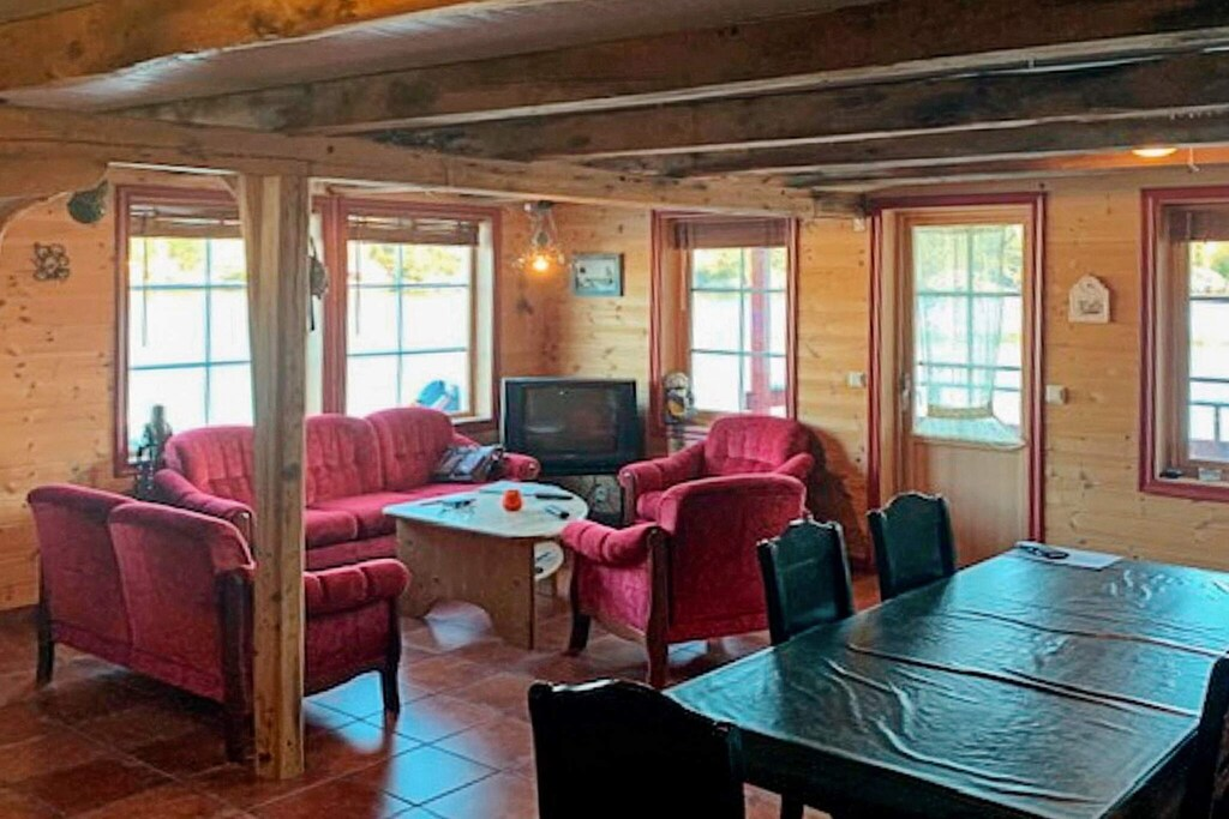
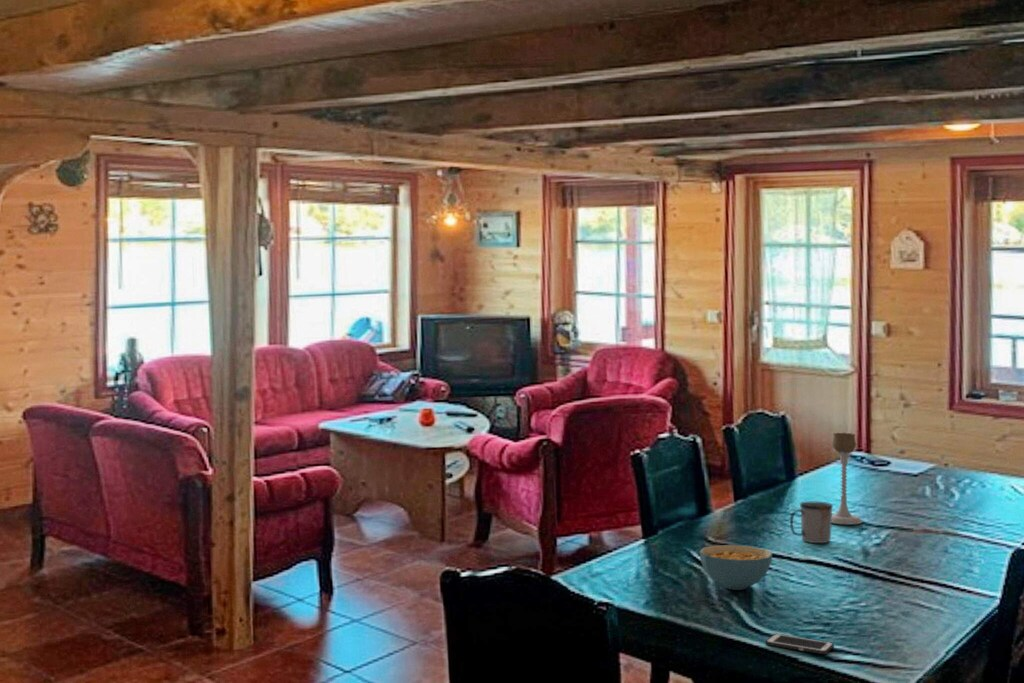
+ cereal bowl [698,544,773,591]
+ candle holder [831,432,863,525]
+ cell phone [765,633,835,655]
+ mug [789,501,834,544]
